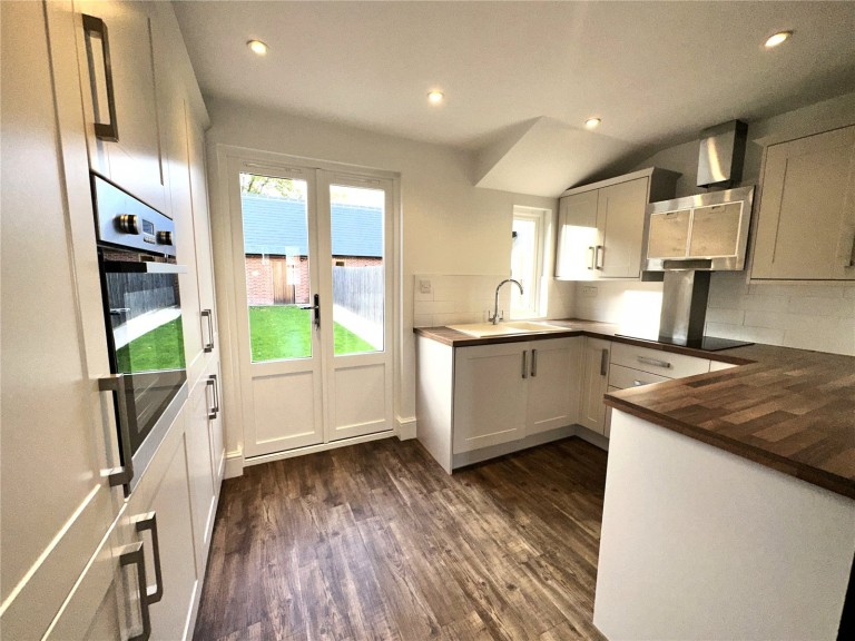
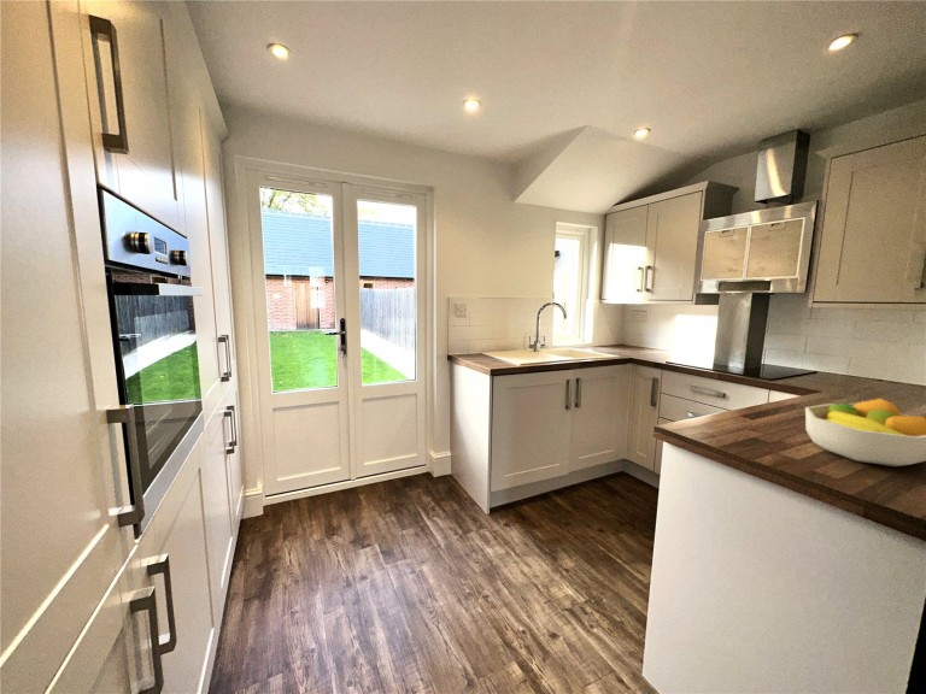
+ fruit bowl [804,398,926,467]
